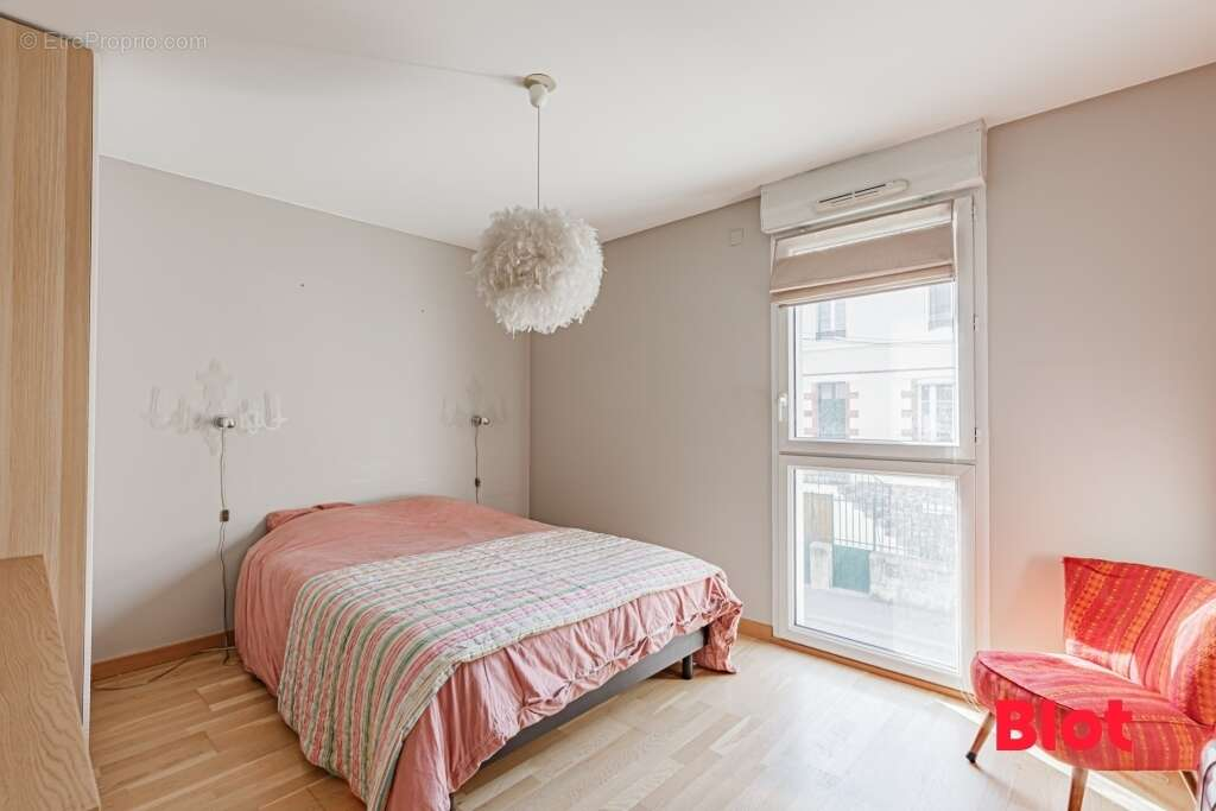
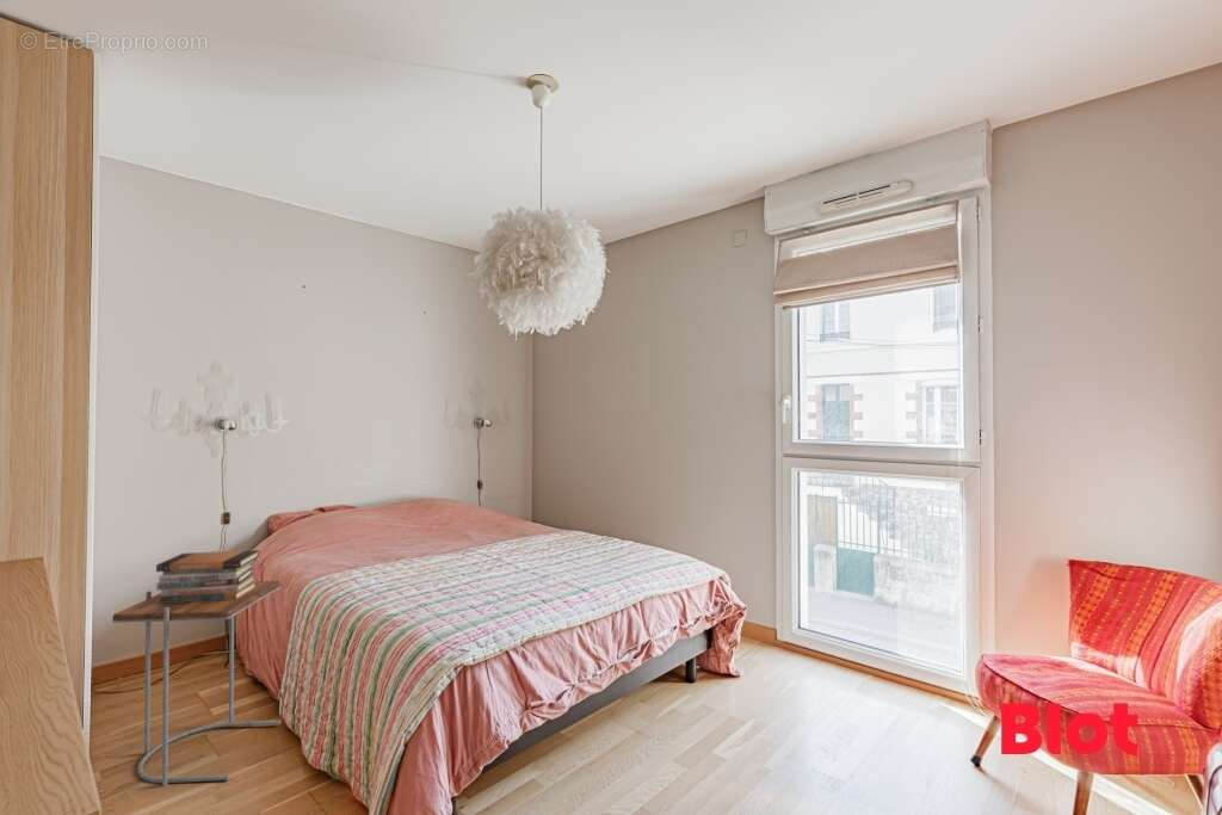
+ book stack [155,549,260,603]
+ side table [111,580,282,788]
